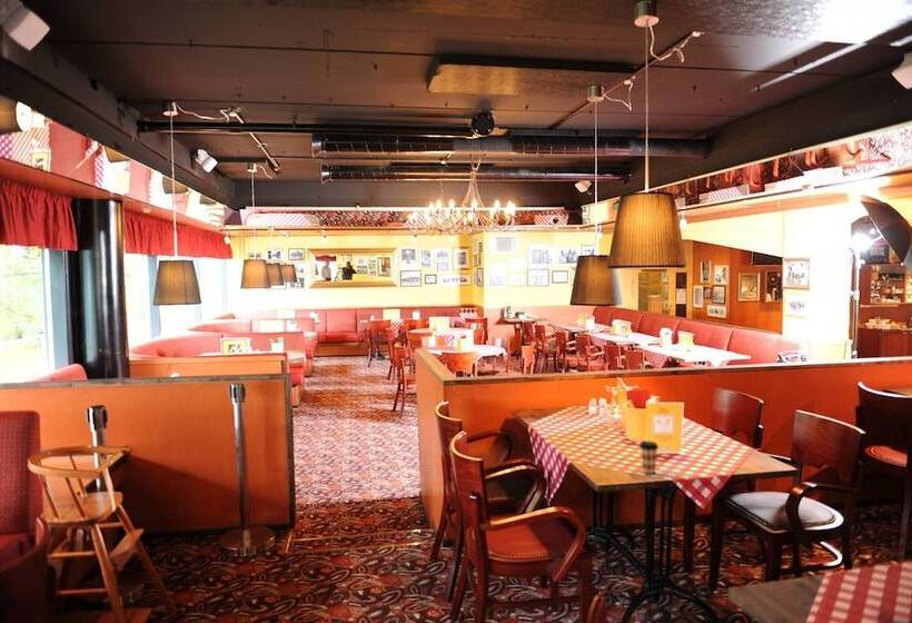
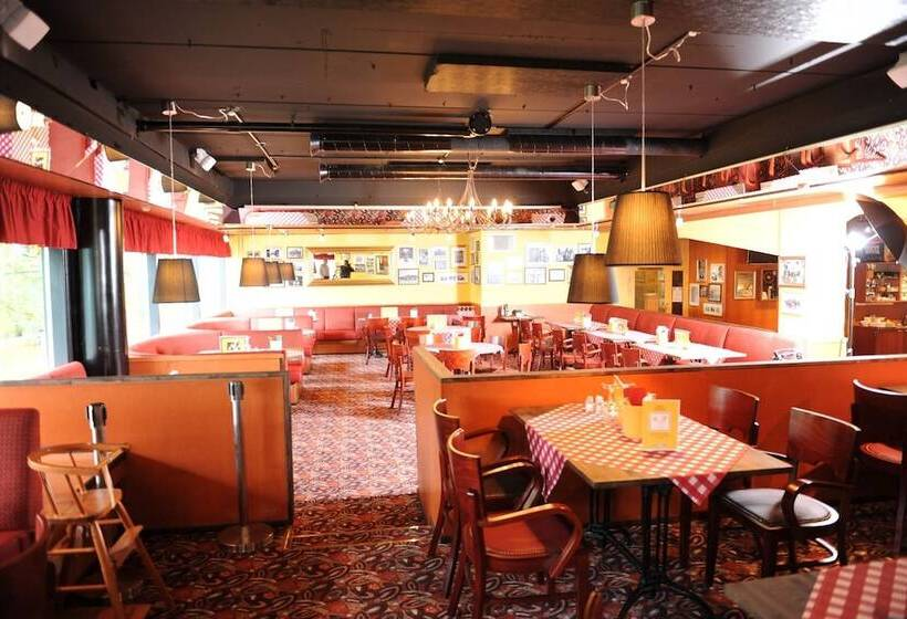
- coffee cup [638,441,660,474]
